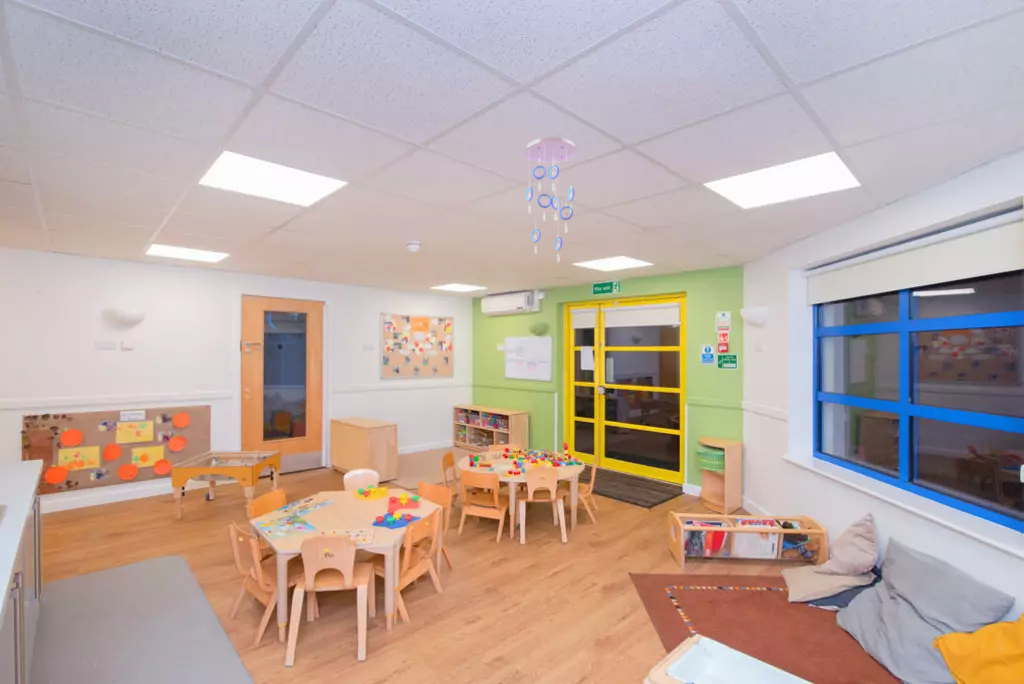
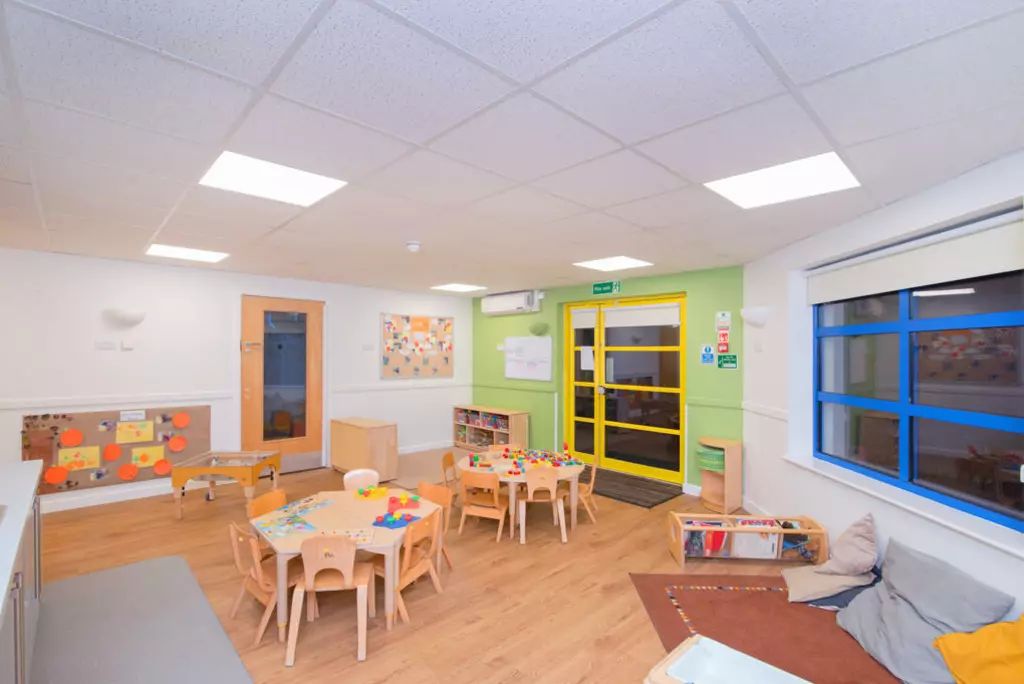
- ceiling mobile [523,136,579,263]
